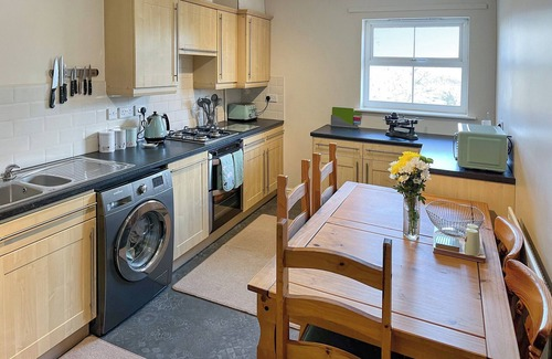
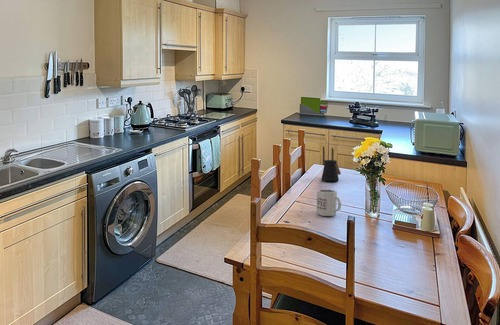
+ mug [316,189,342,217]
+ kettle [320,159,342,182]
